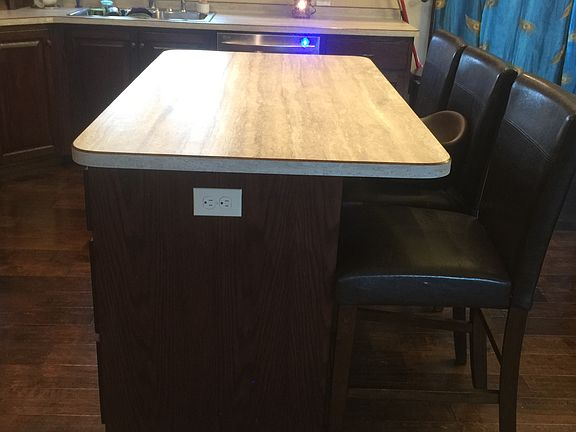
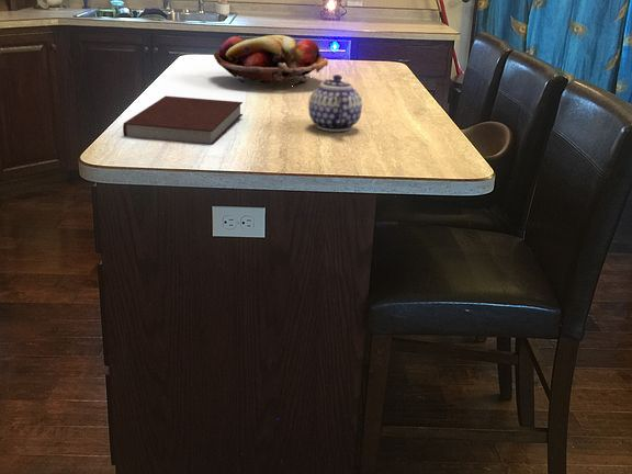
+ fruit basket [212,34,329,87]
+ teapot [307,74,363,133]
+ notebook [122,94,244,146]
